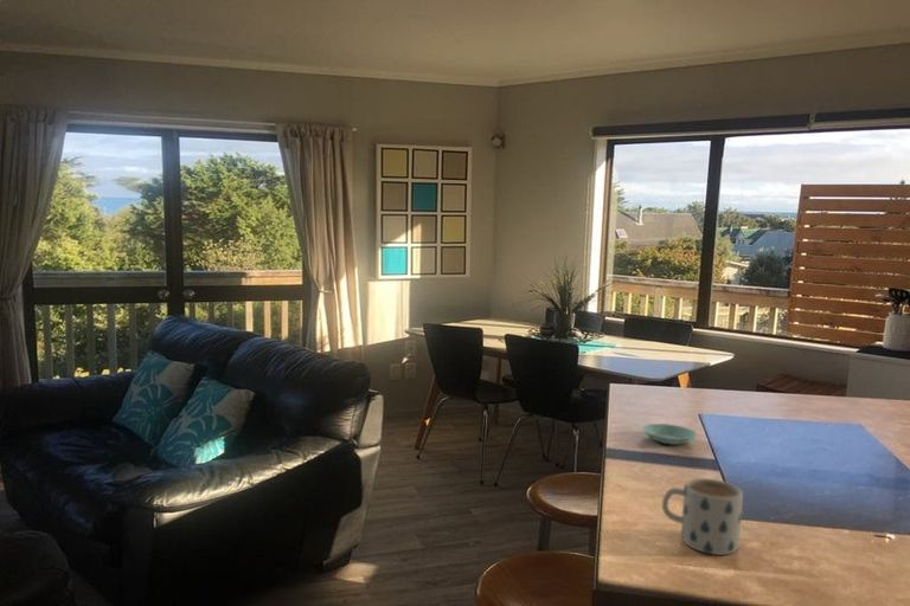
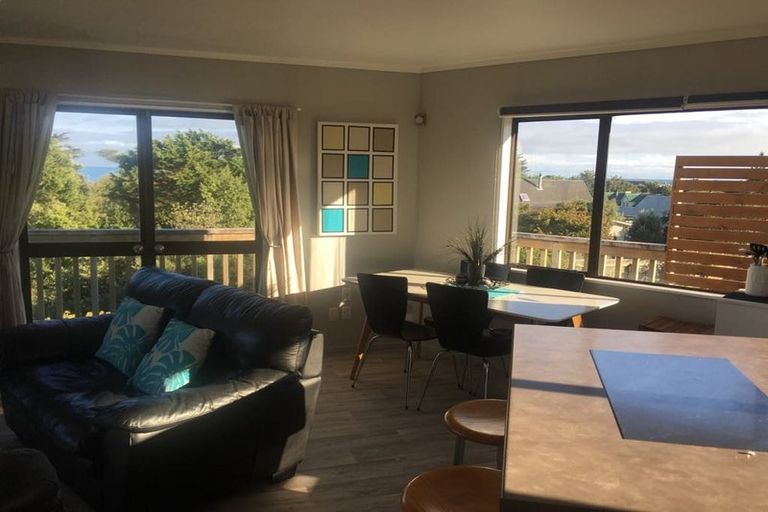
- saucer [641,423,698,446]
- mug [661,477,744,556]
